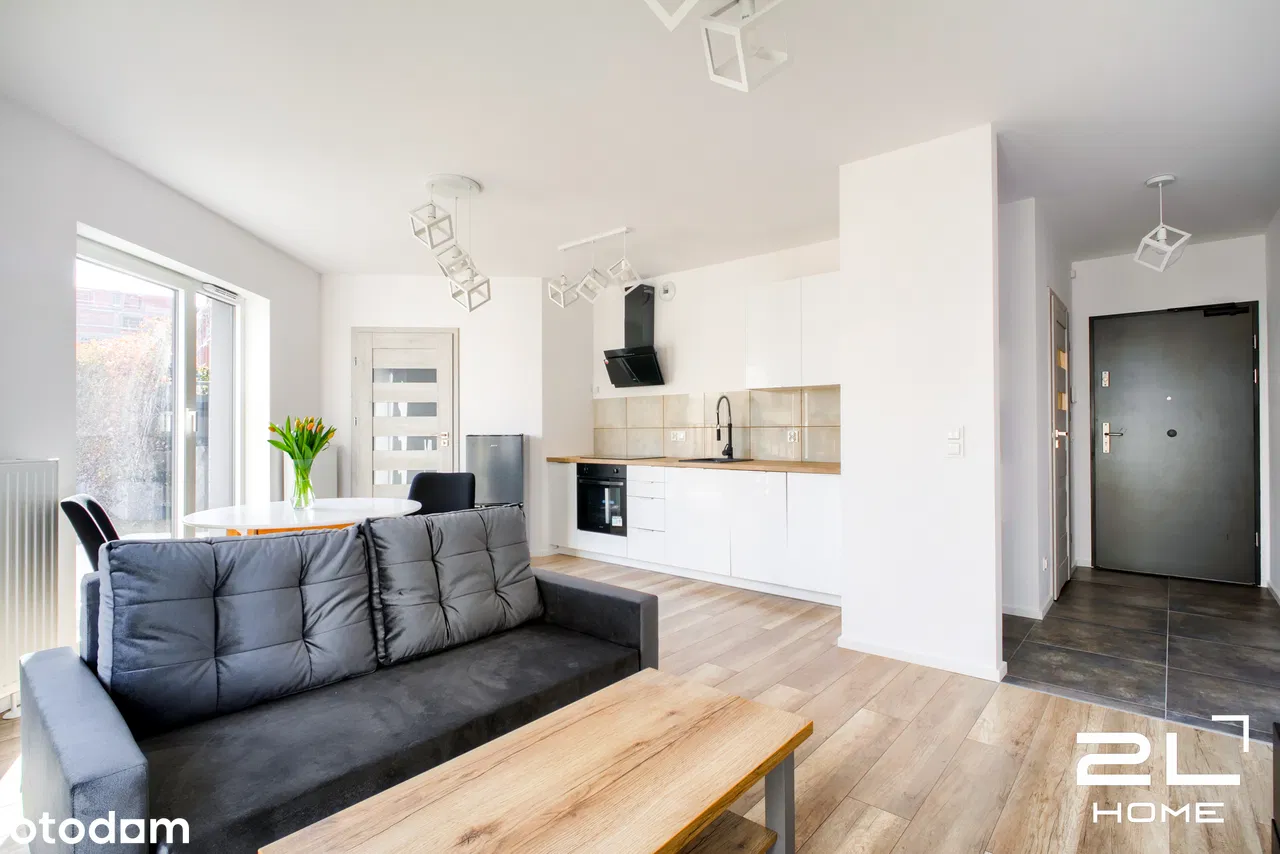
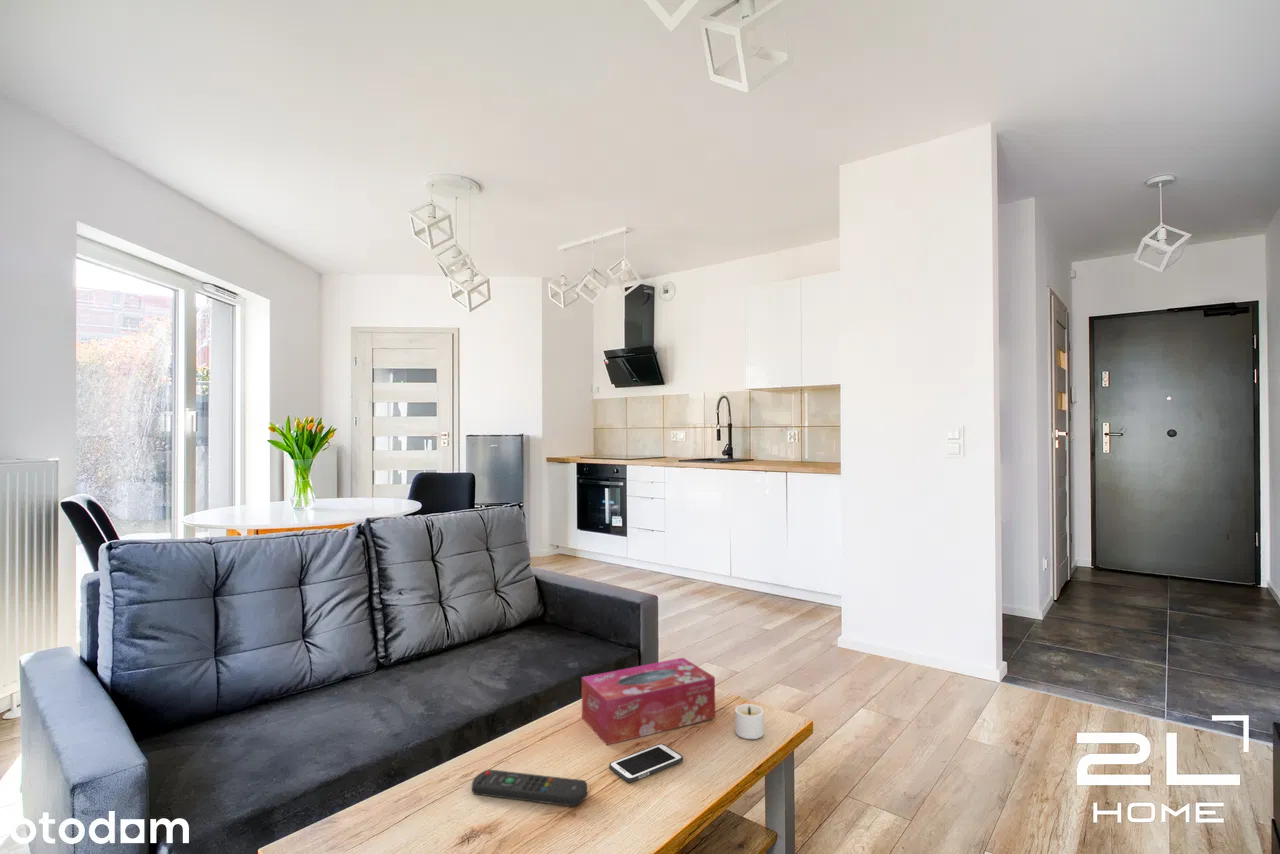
+ candle [734,703,765,740]
+ cell phone [608,743,684,783]
+ remote control [471,768,588,807]
+ tissue box [581,657,716,746]
